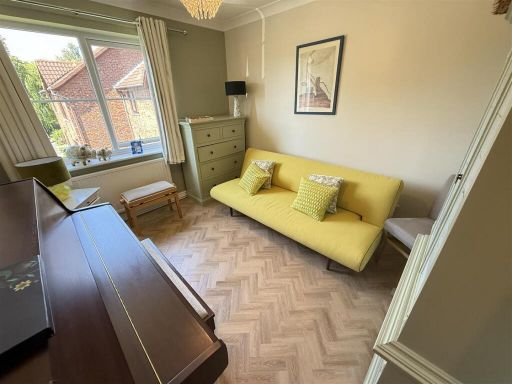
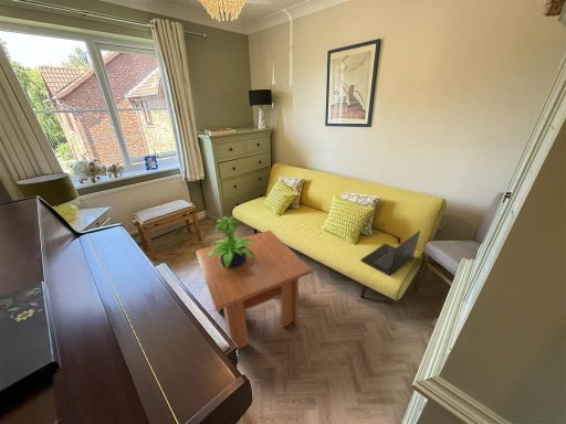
+ coffee table [195,230,313,350]
+ potted plant [206,215,255,268]
+ laptop [359,230,421,277]
